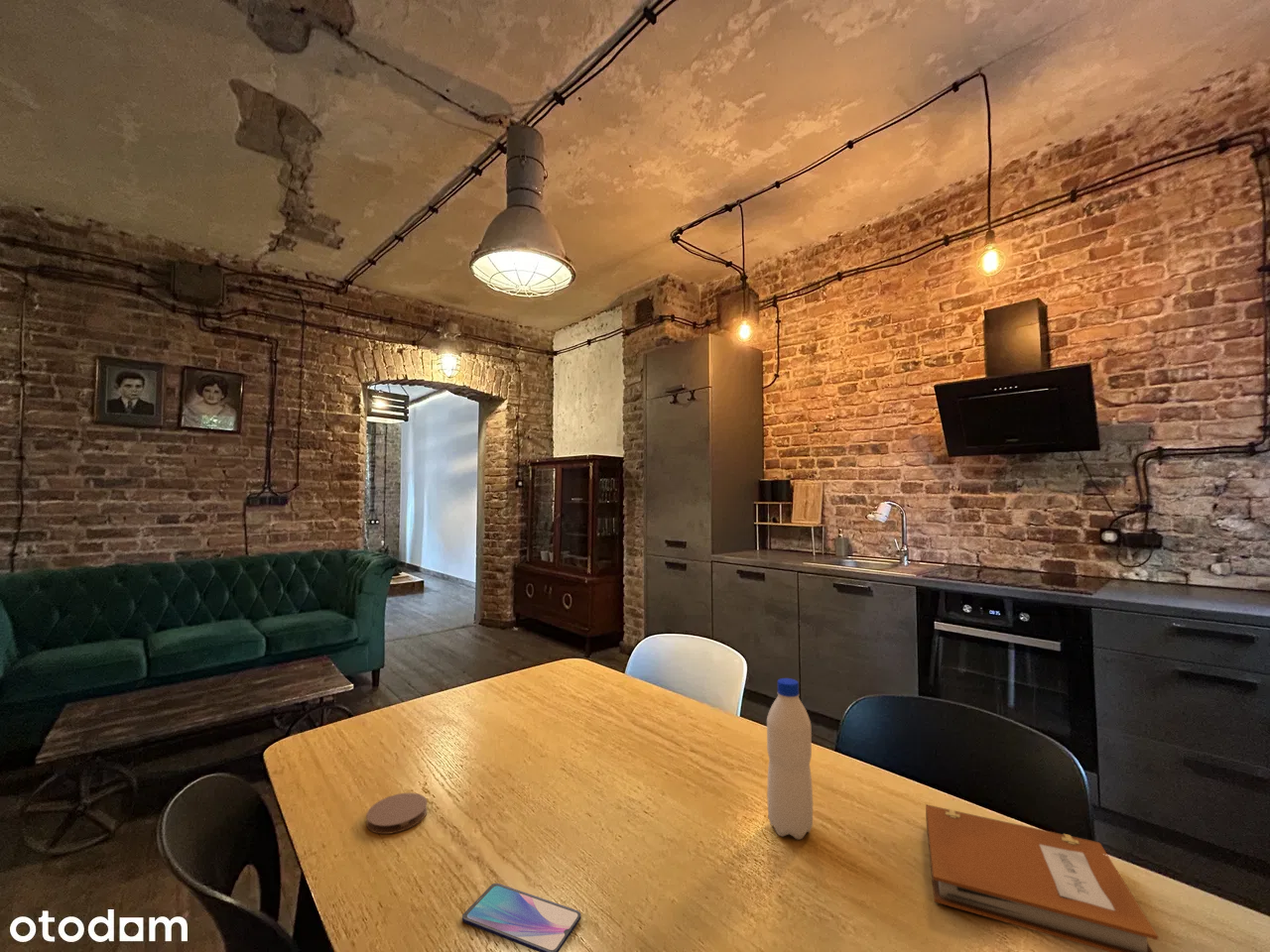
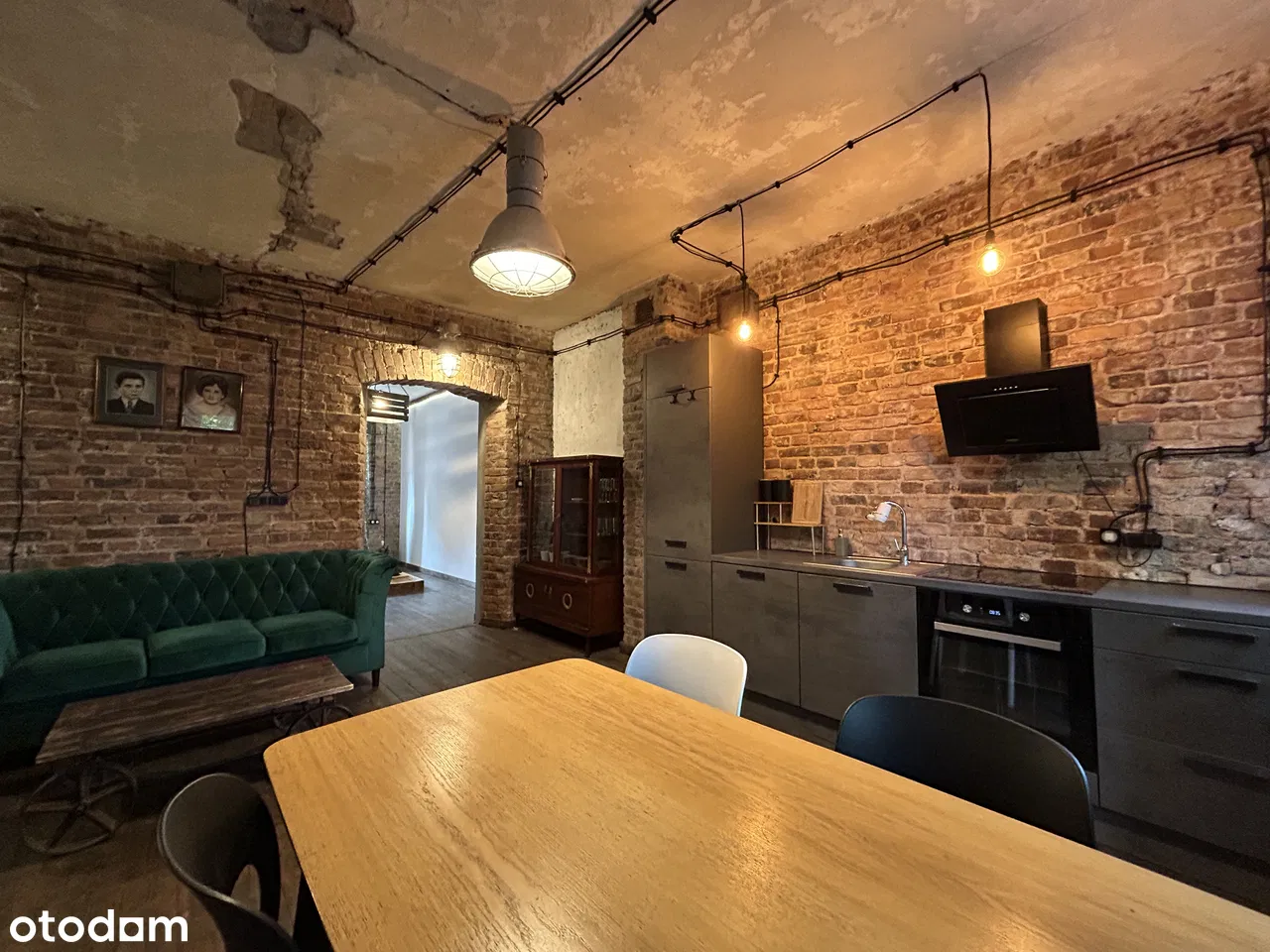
- smartphone [461,883,582,952]
- water bottle [766,677,814,841]
- coaster [365,792,429,835]
- notebook [925,803,1159,952]
